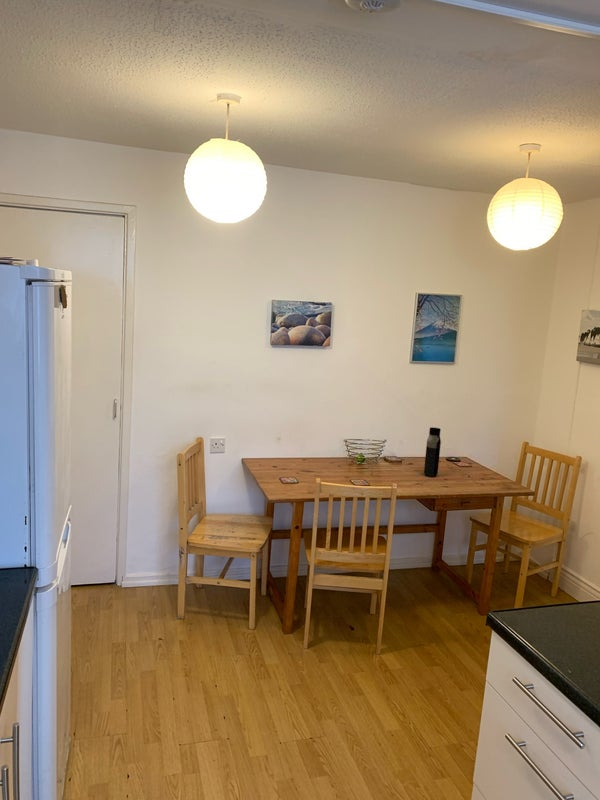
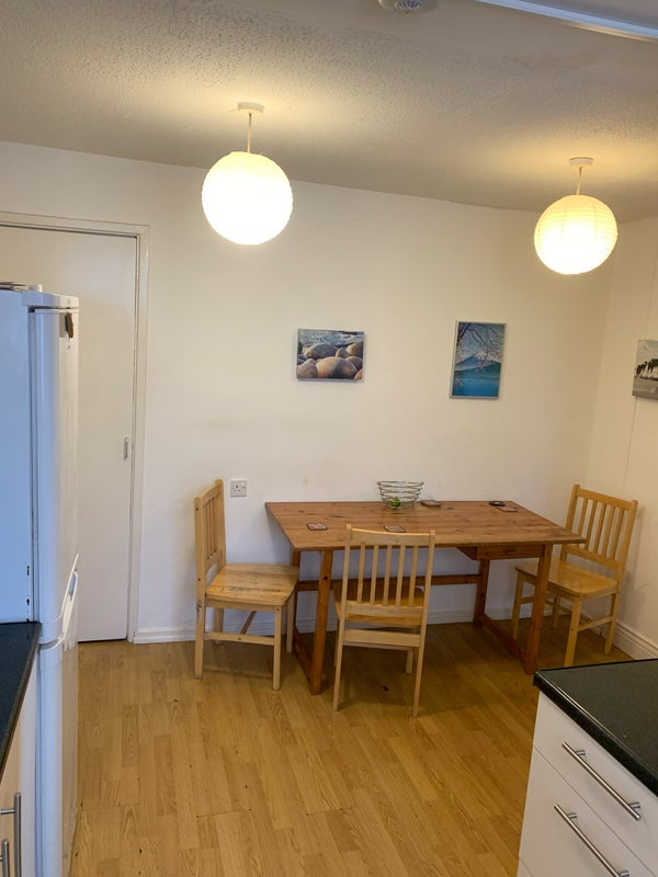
- water bottle [423,426,442,478]
